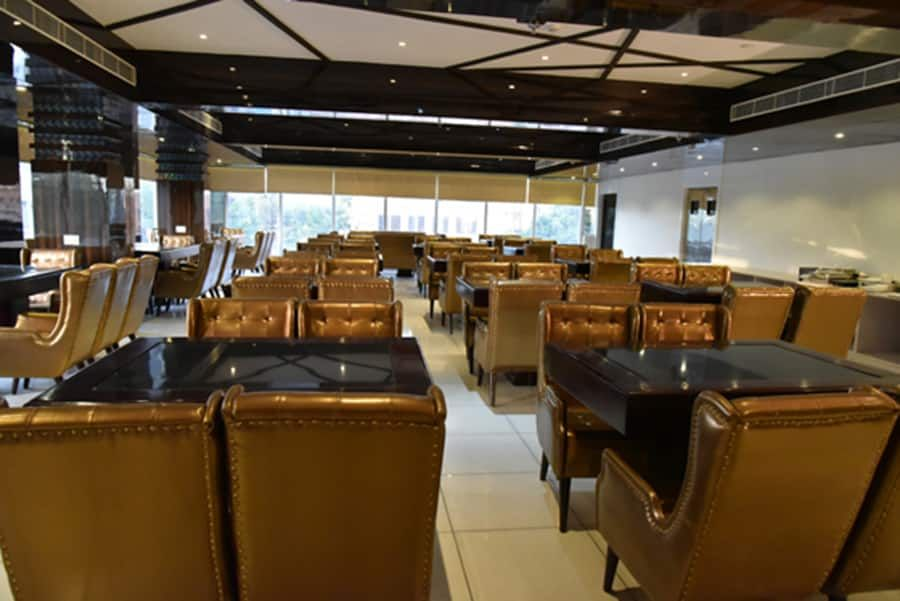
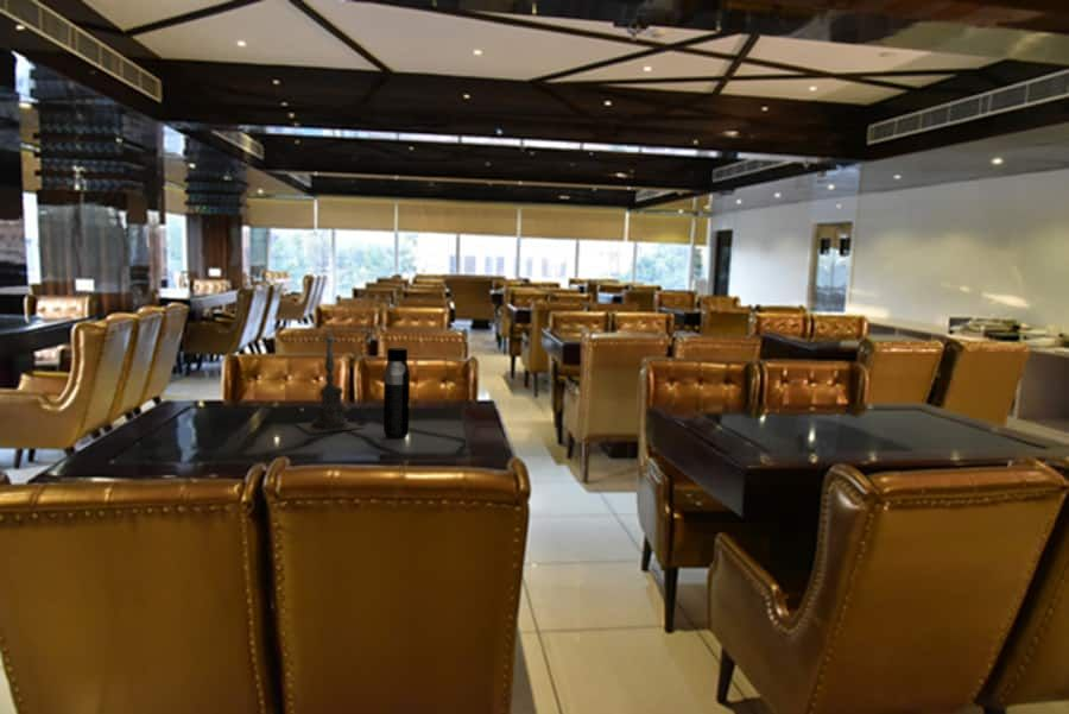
+ water bottle [382,347,411,440]
+ candle holder [296,321,363,435]
